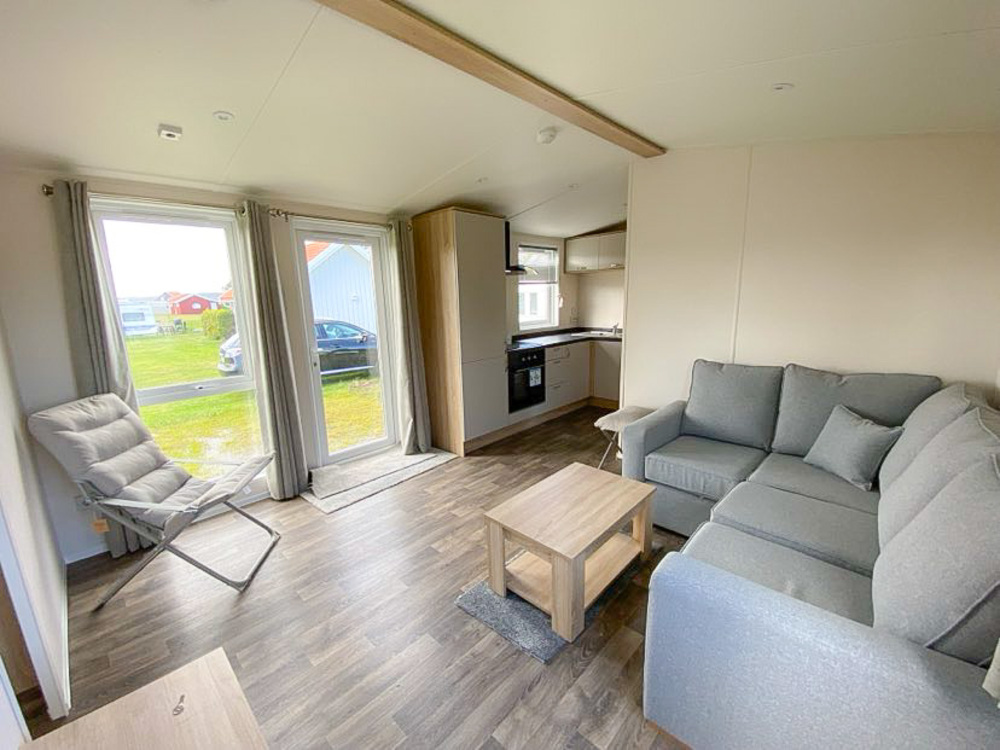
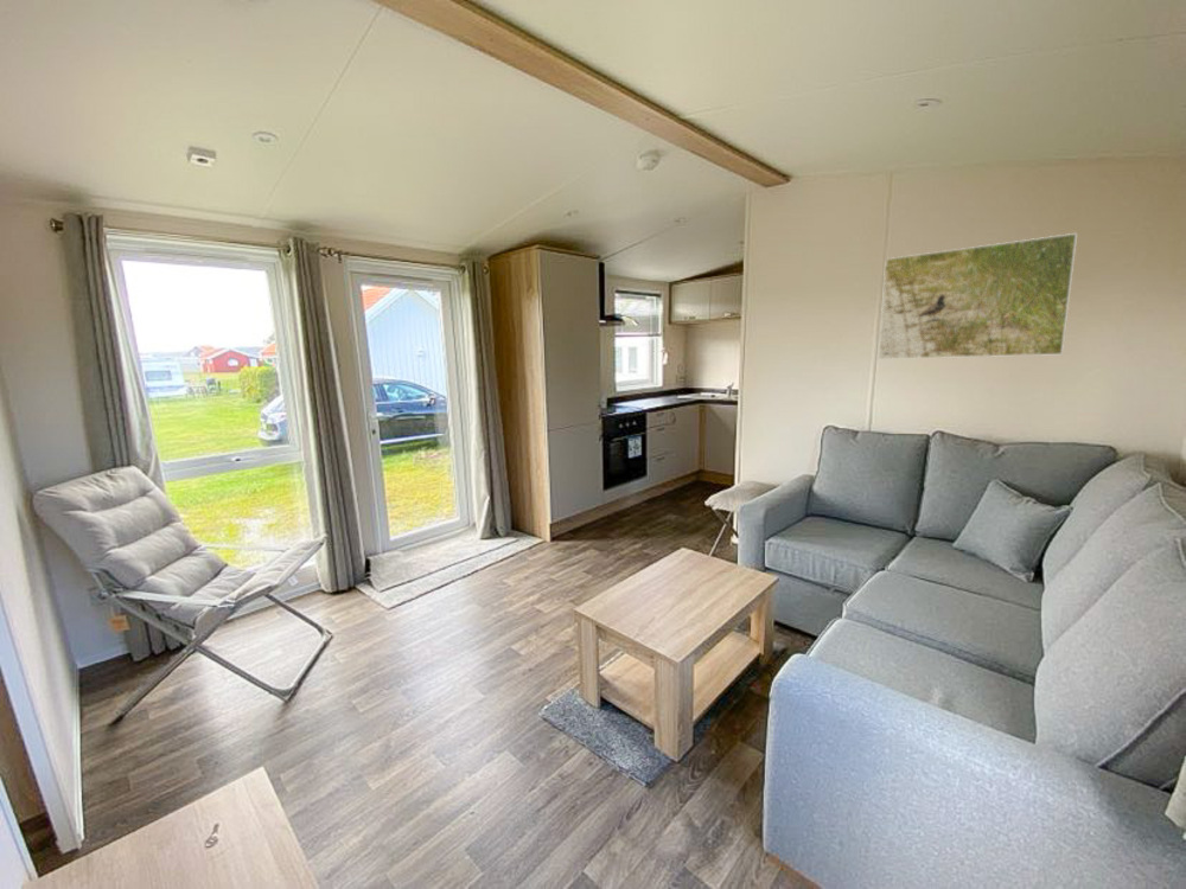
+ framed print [878,232,1078,360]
